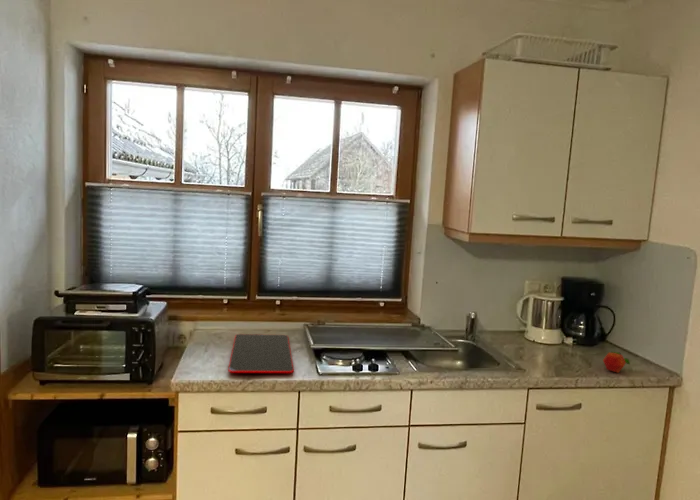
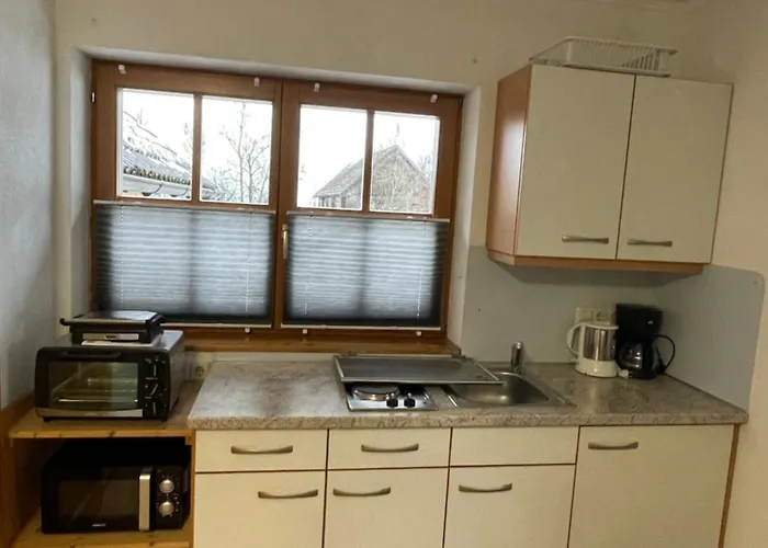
- cutting board [227,333,295,374]
- fruit [602,351,631,374]
